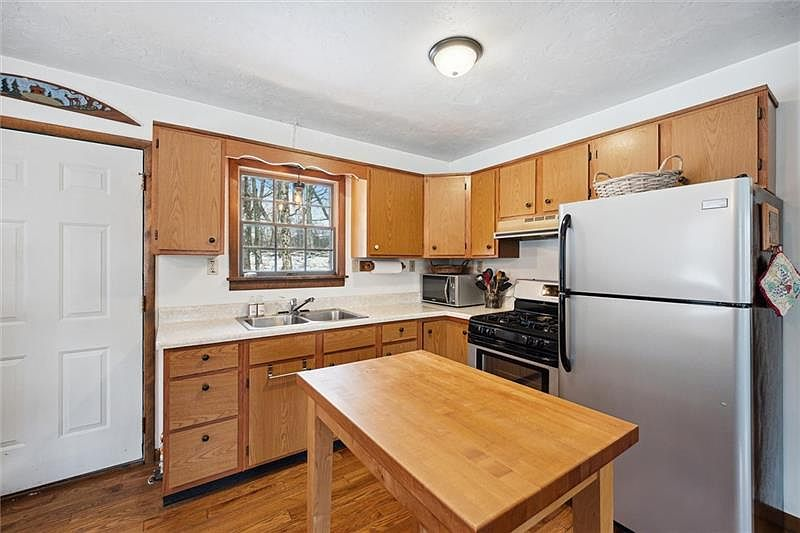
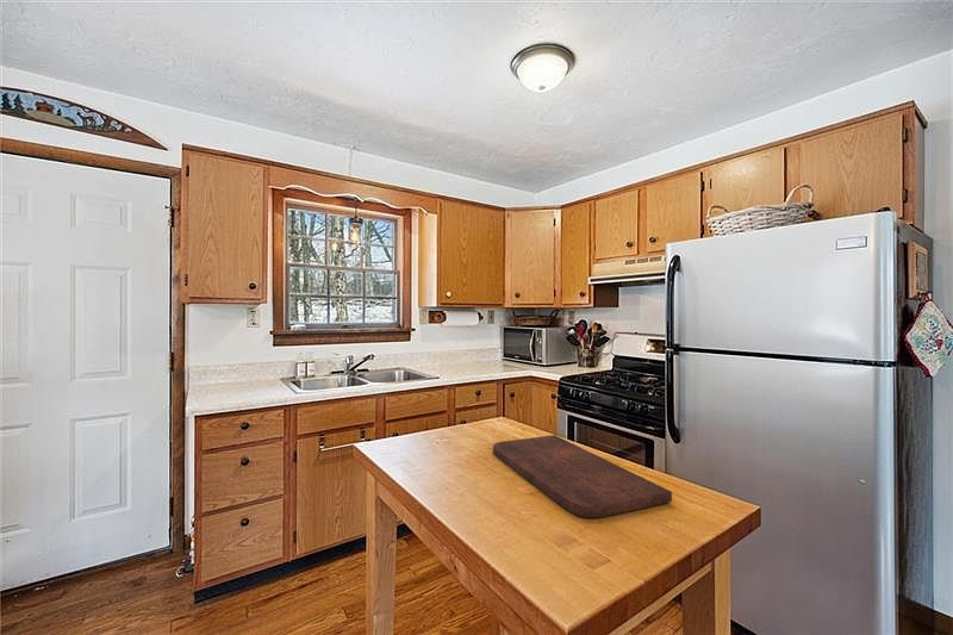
+ cutting board [492,434,673,518]
